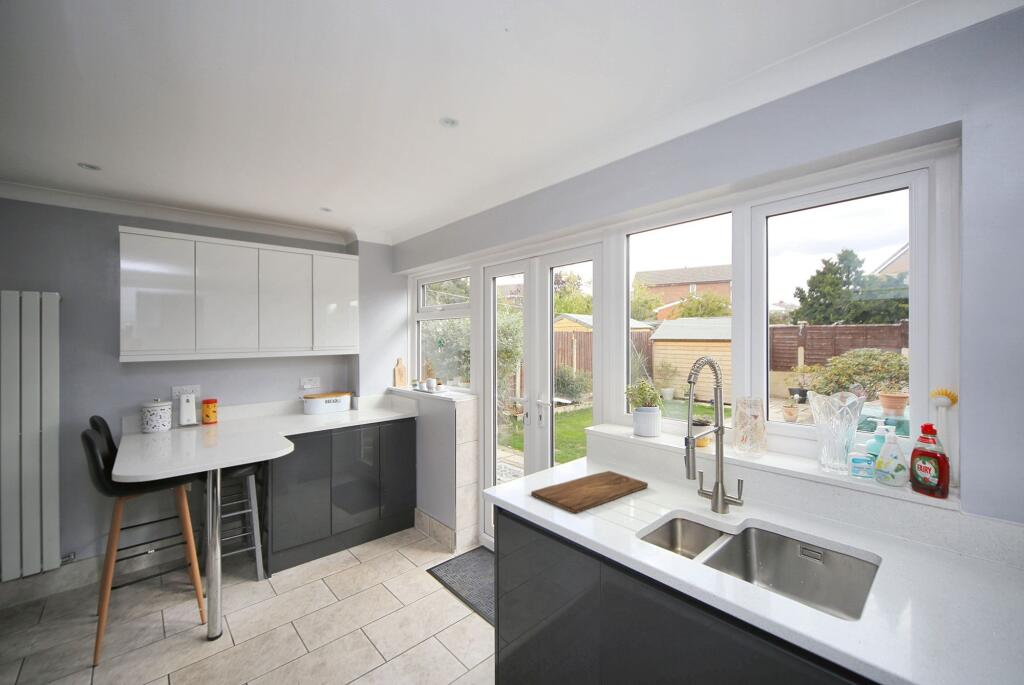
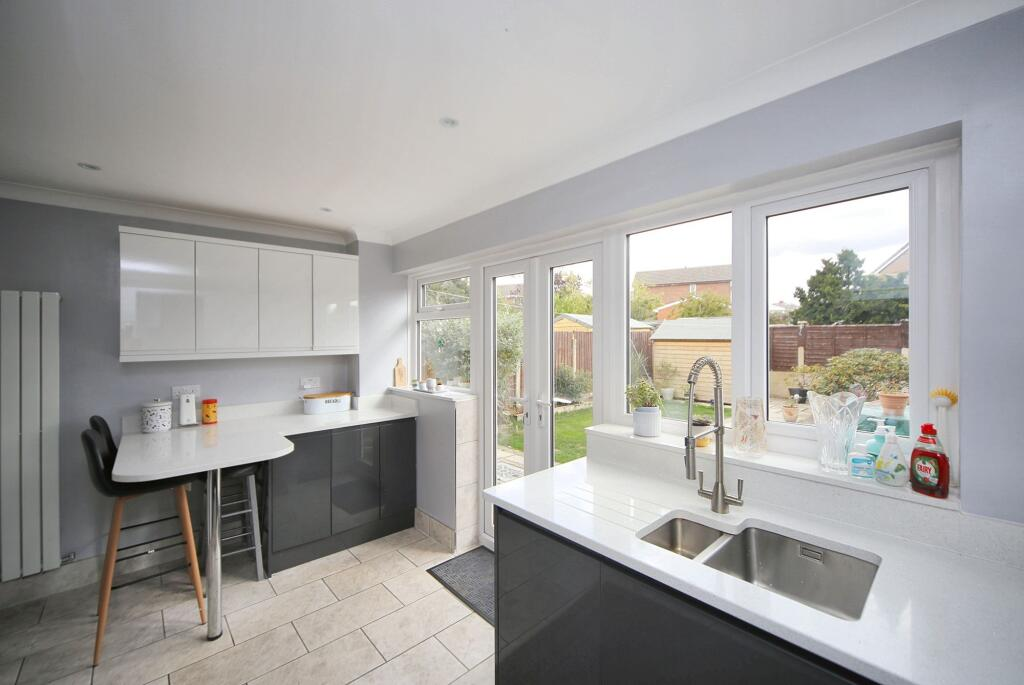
- cutting board [530,470,649,514]
